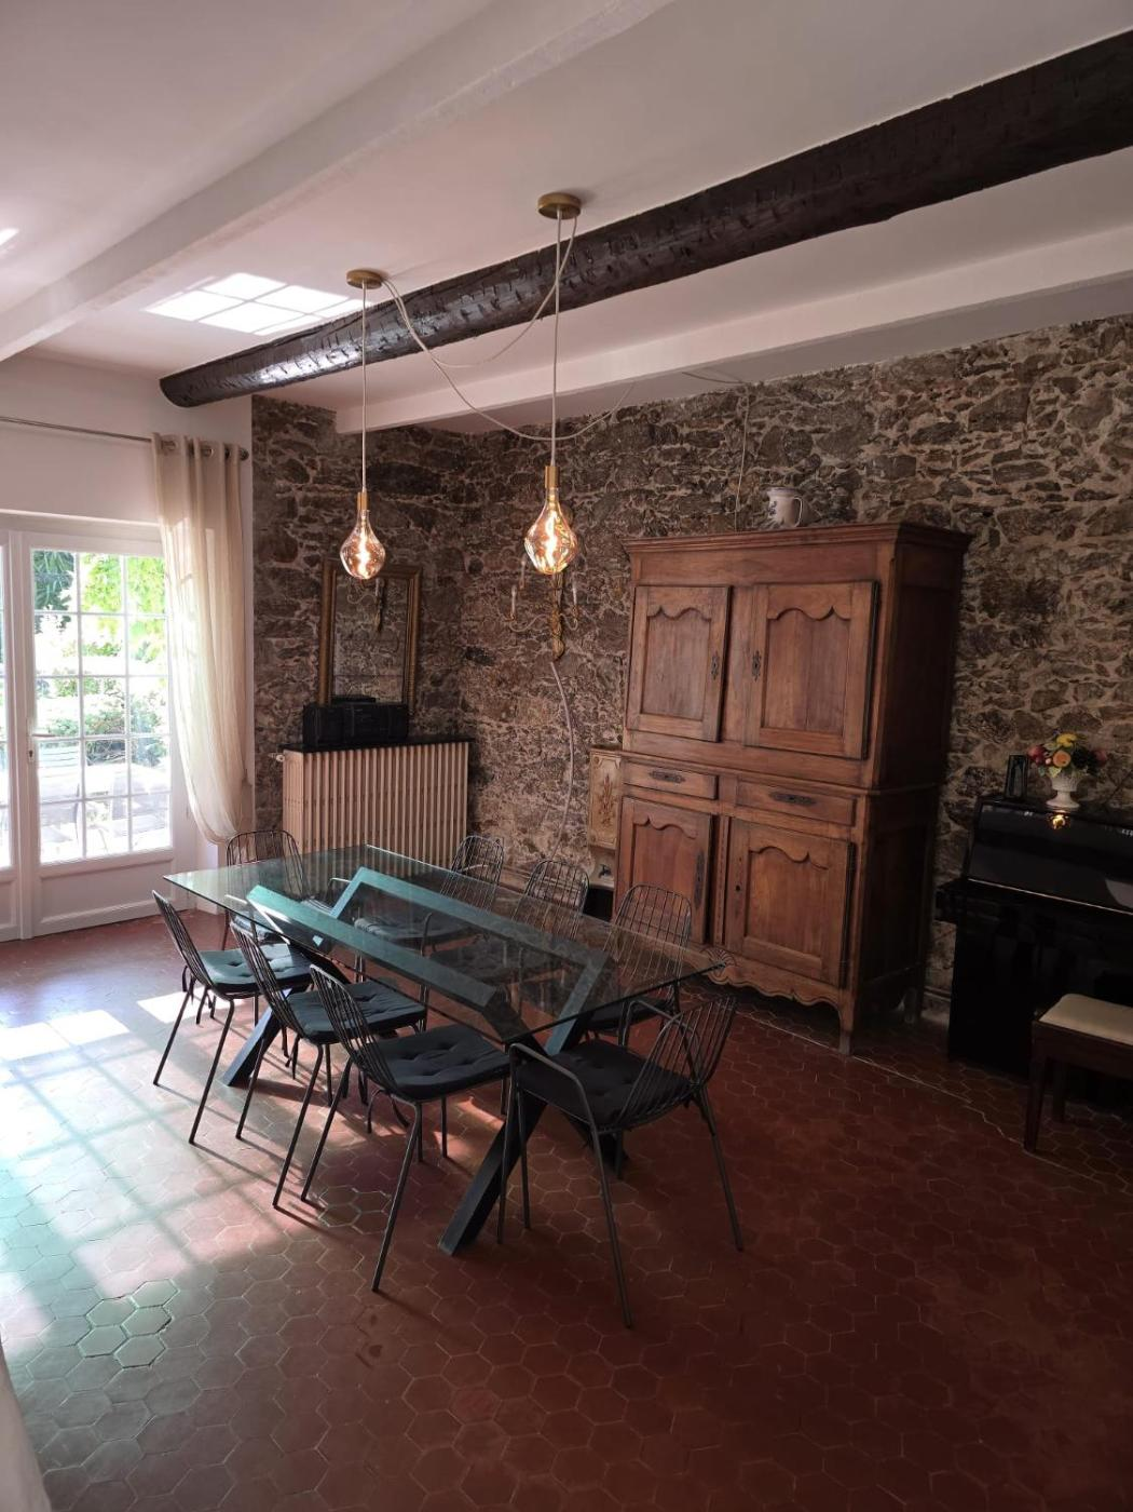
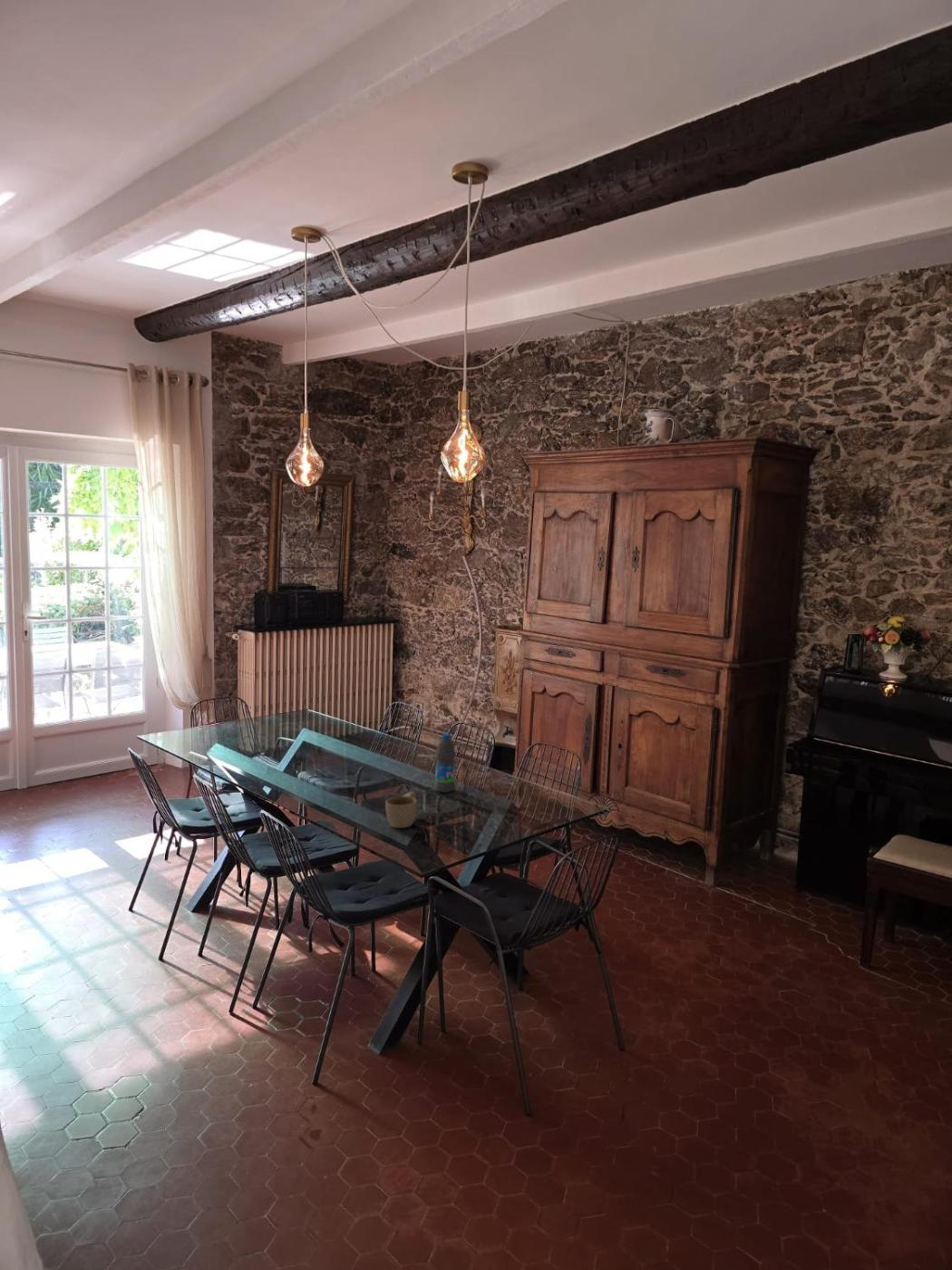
+ water bottle [433,733,457,794]
+ cup [384,791,418,829]
